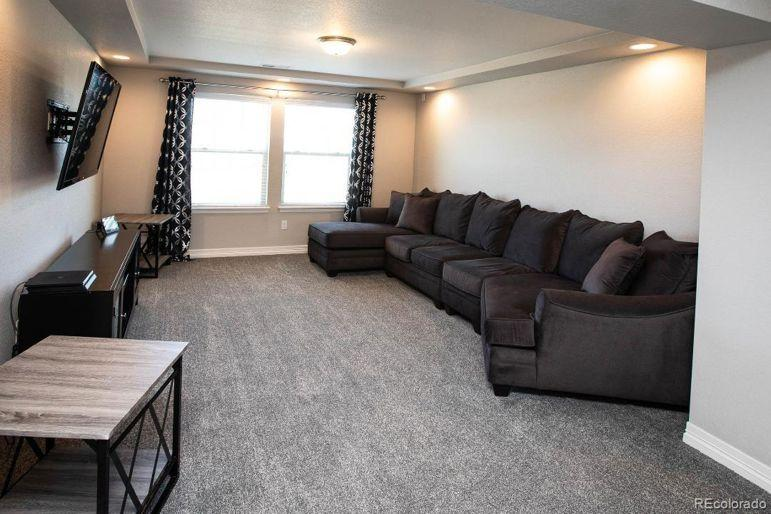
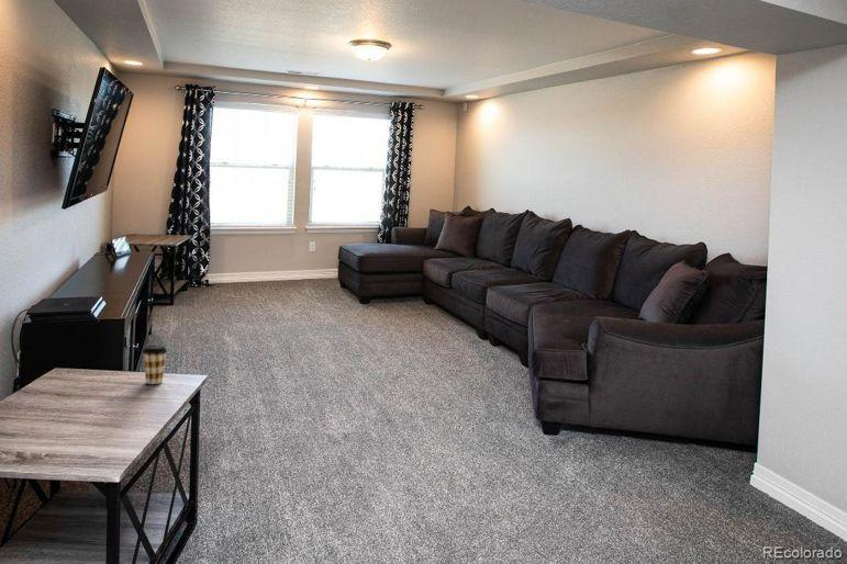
+ coffee cup [142,345,168,385]
